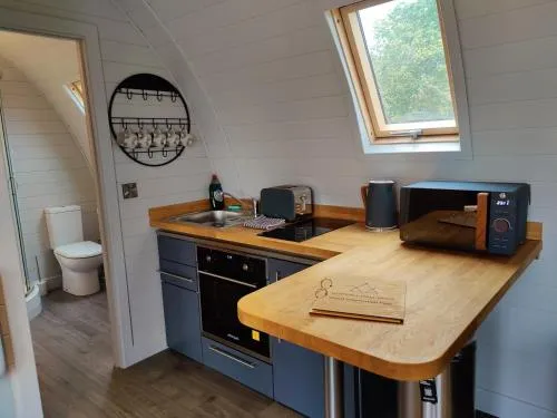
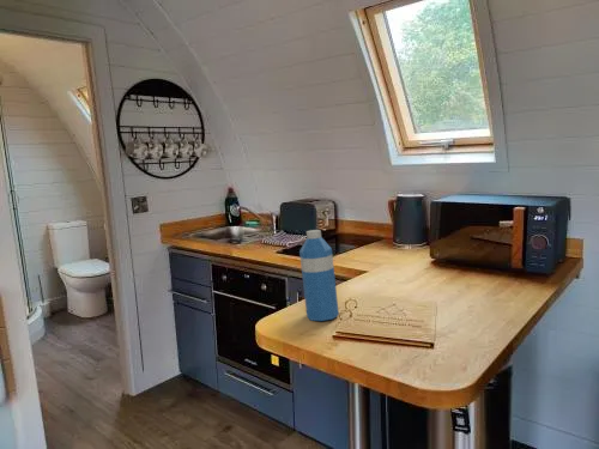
+ water bottle [298,229,340,322]
